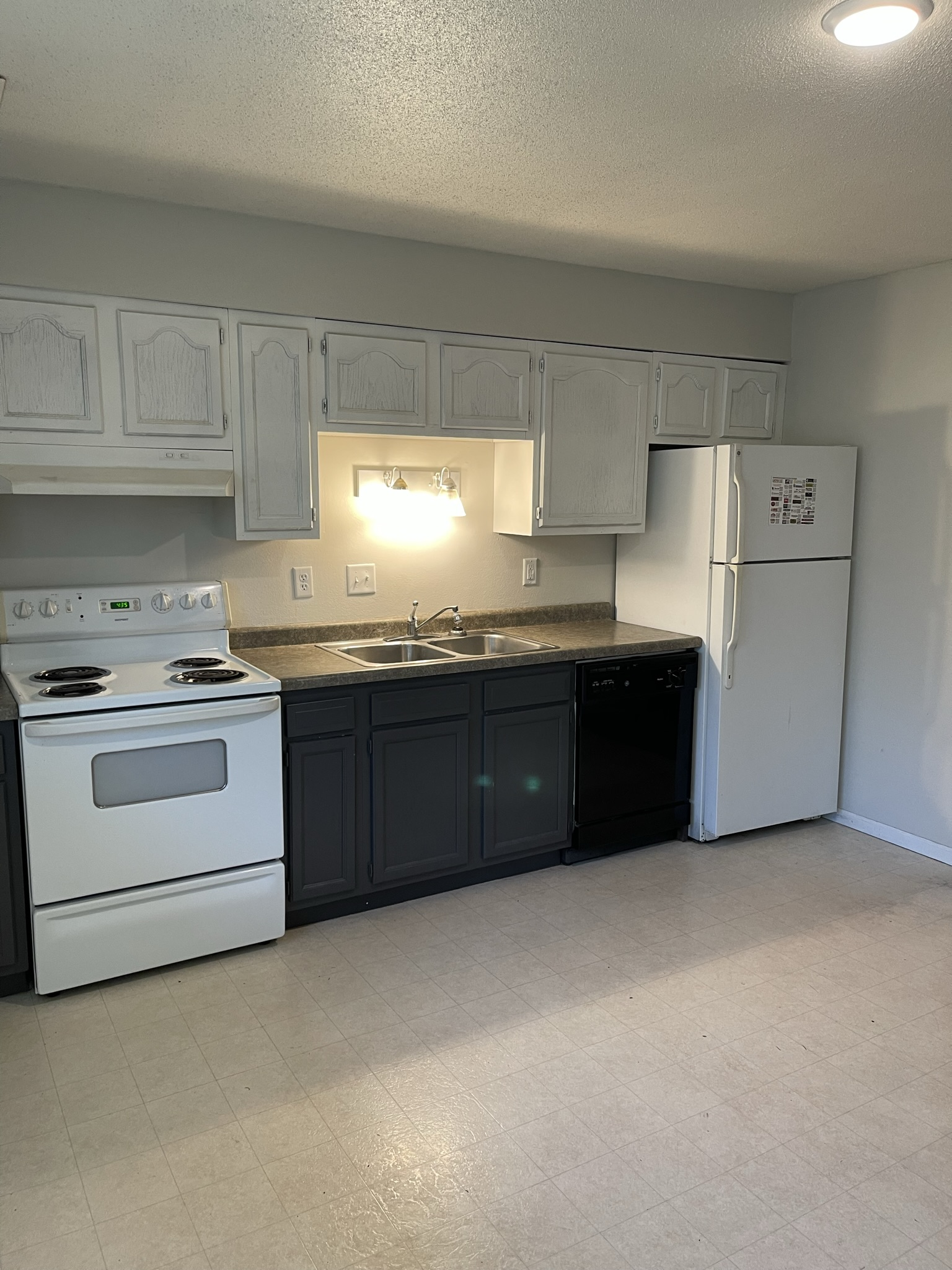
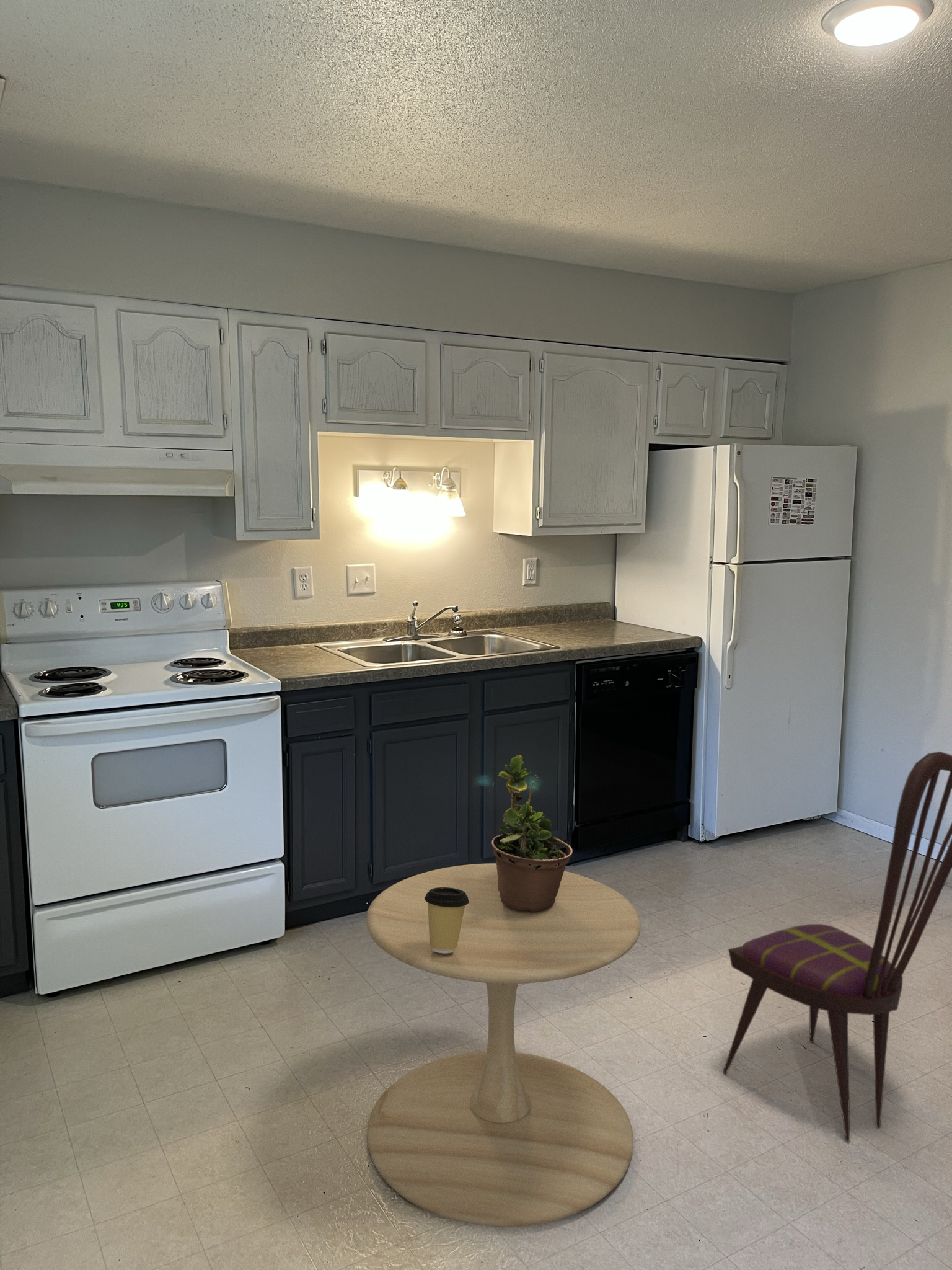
+ coffee cup [425,887,469,953]
+ dining chair [722,751,952,1142]
+ potted plant [491,744,573,912]
+ side table [366,863,641,1227]
